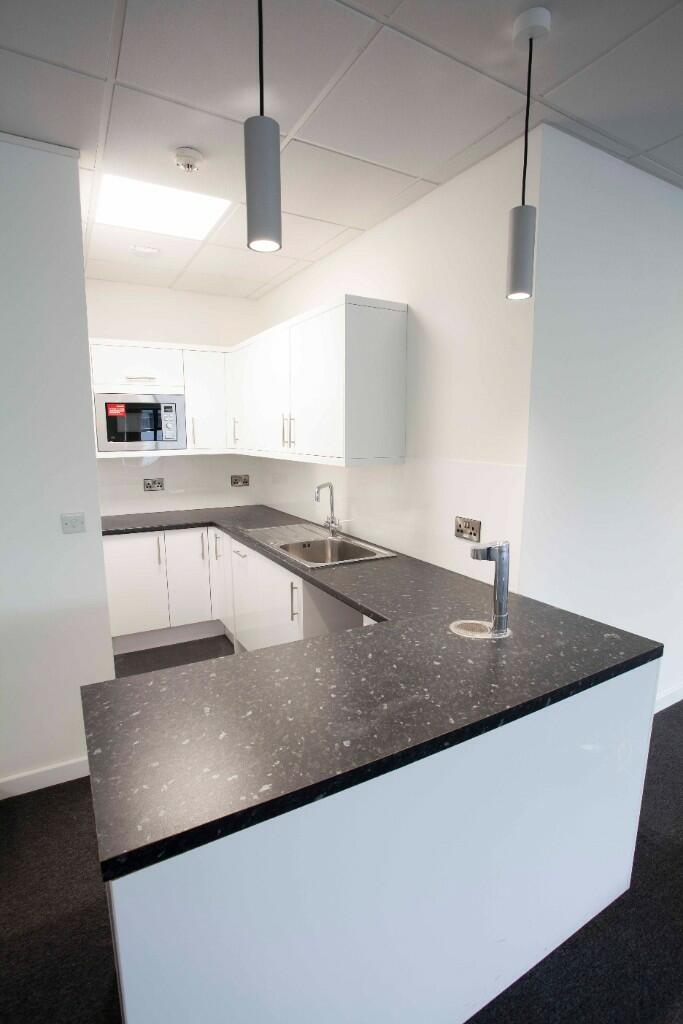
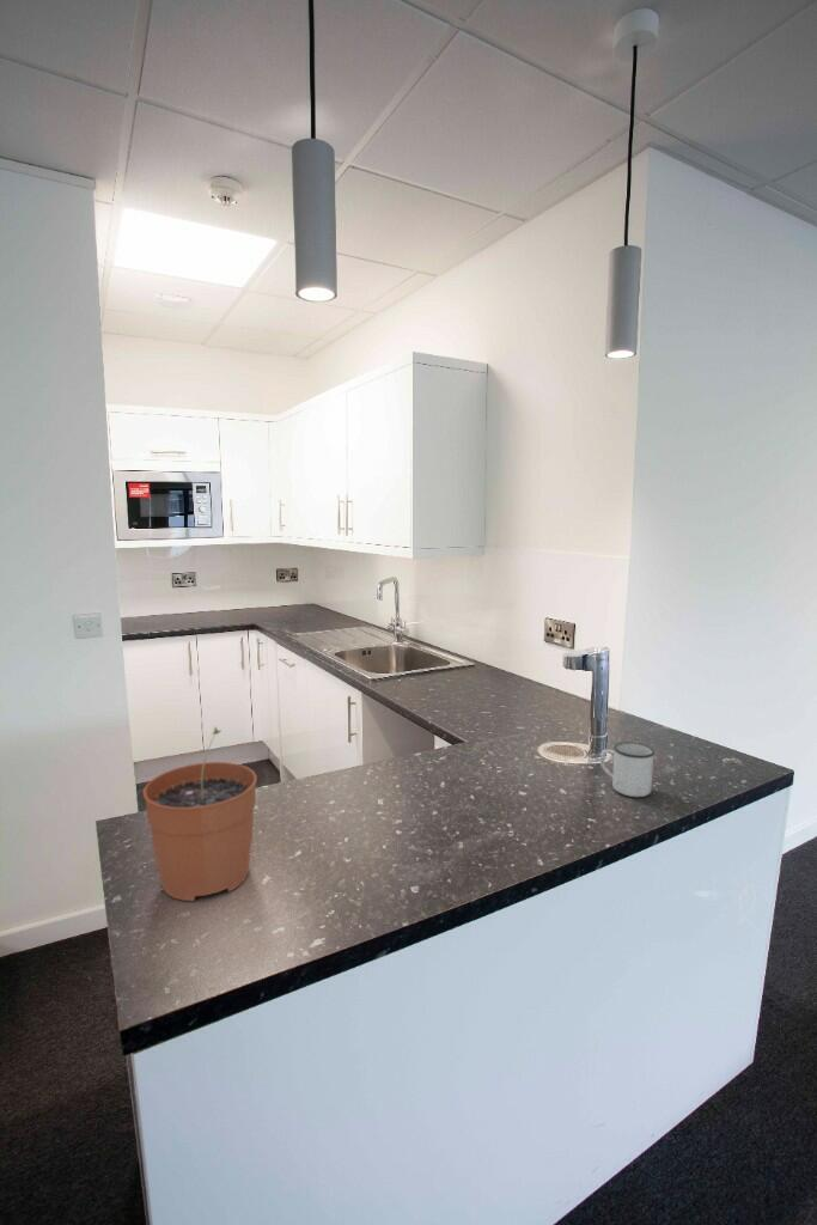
+ mug [599,741,656,798]
+ plant pot [142,726,258,902]
